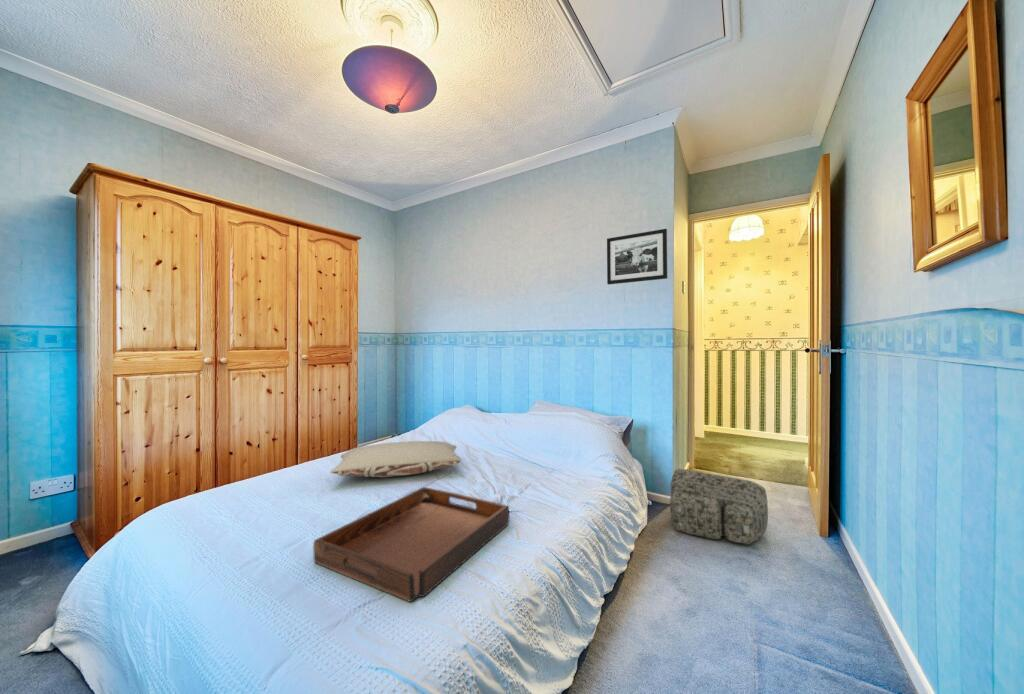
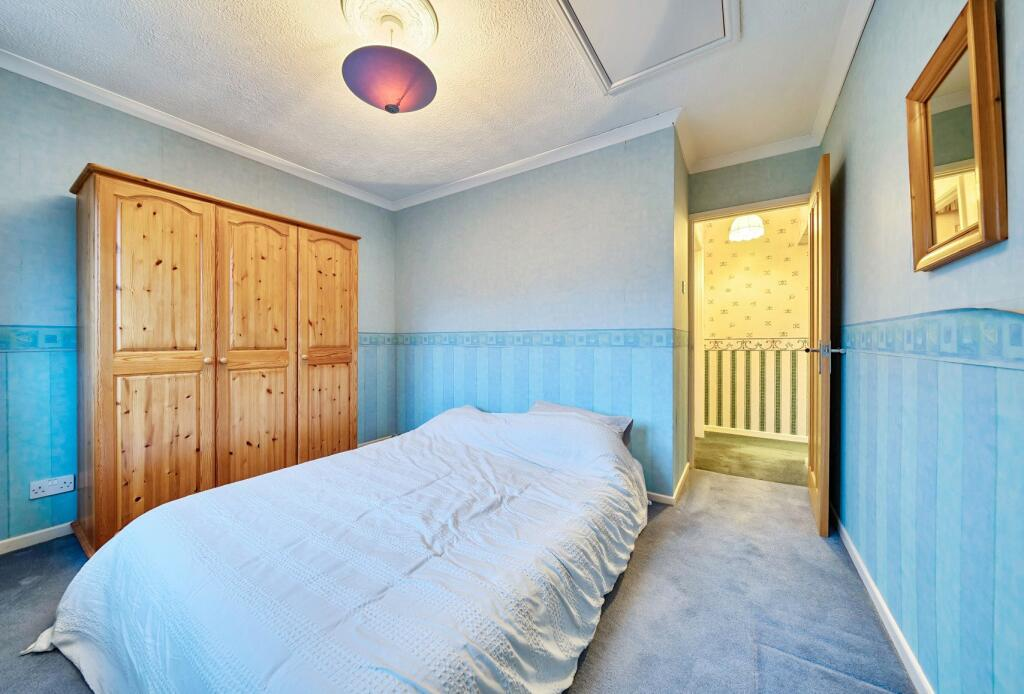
- picture frame [606,228,668,285]
- pillow [330,440,462,478]
- backpack [669,468,769,546]
- serving tray [312,486,510,603]
